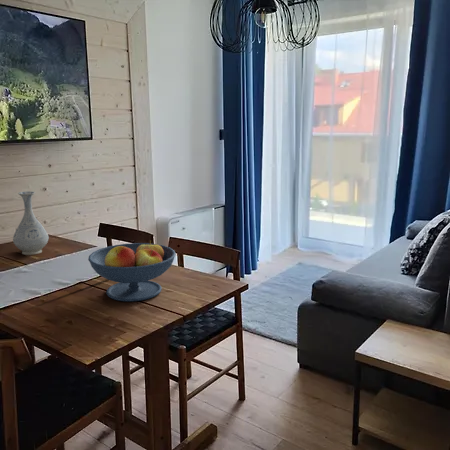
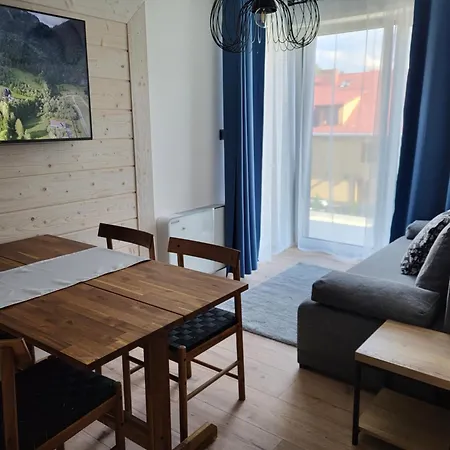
- vase [12,190,50,256]
- fruit bowl [87,240,177,302]
